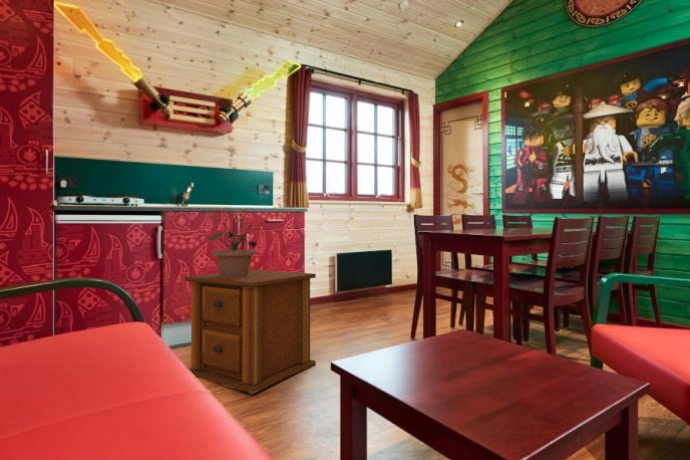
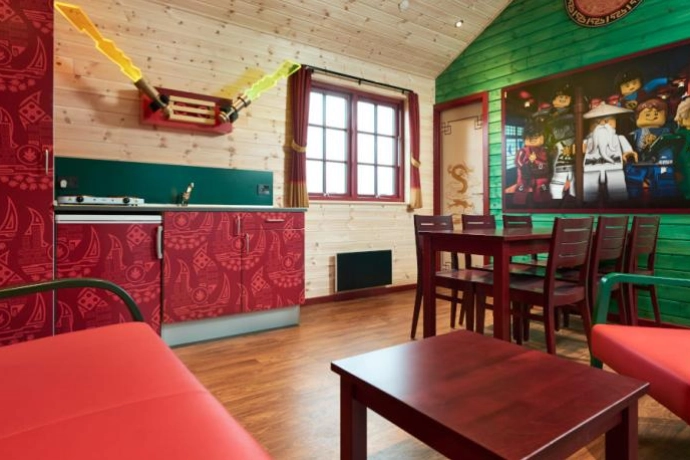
- side table [184,269,317,395]
- potted plant [199,207,265,278]
